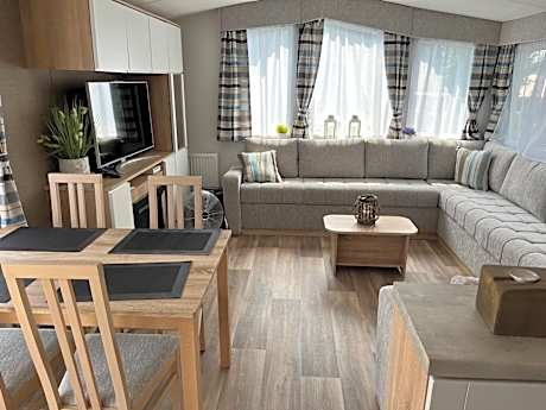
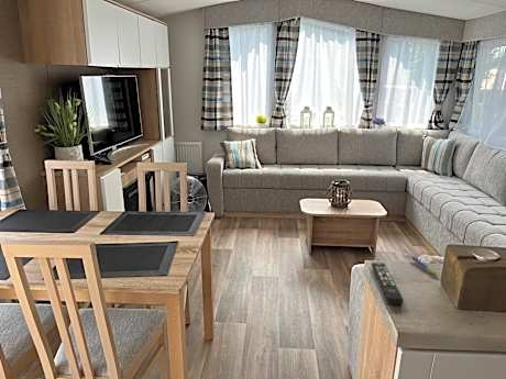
+ pen [410,255,439,278]
+ remote control [371,261,404,305]
